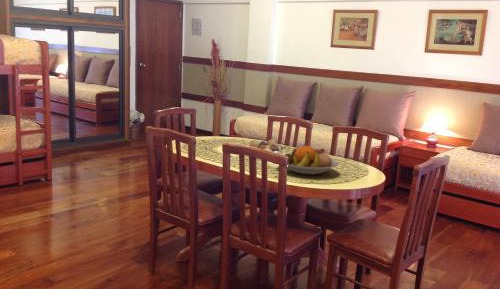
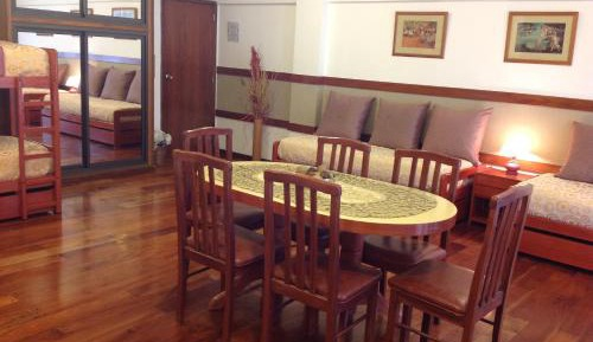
- fruit bowl [284,144,340,176]
